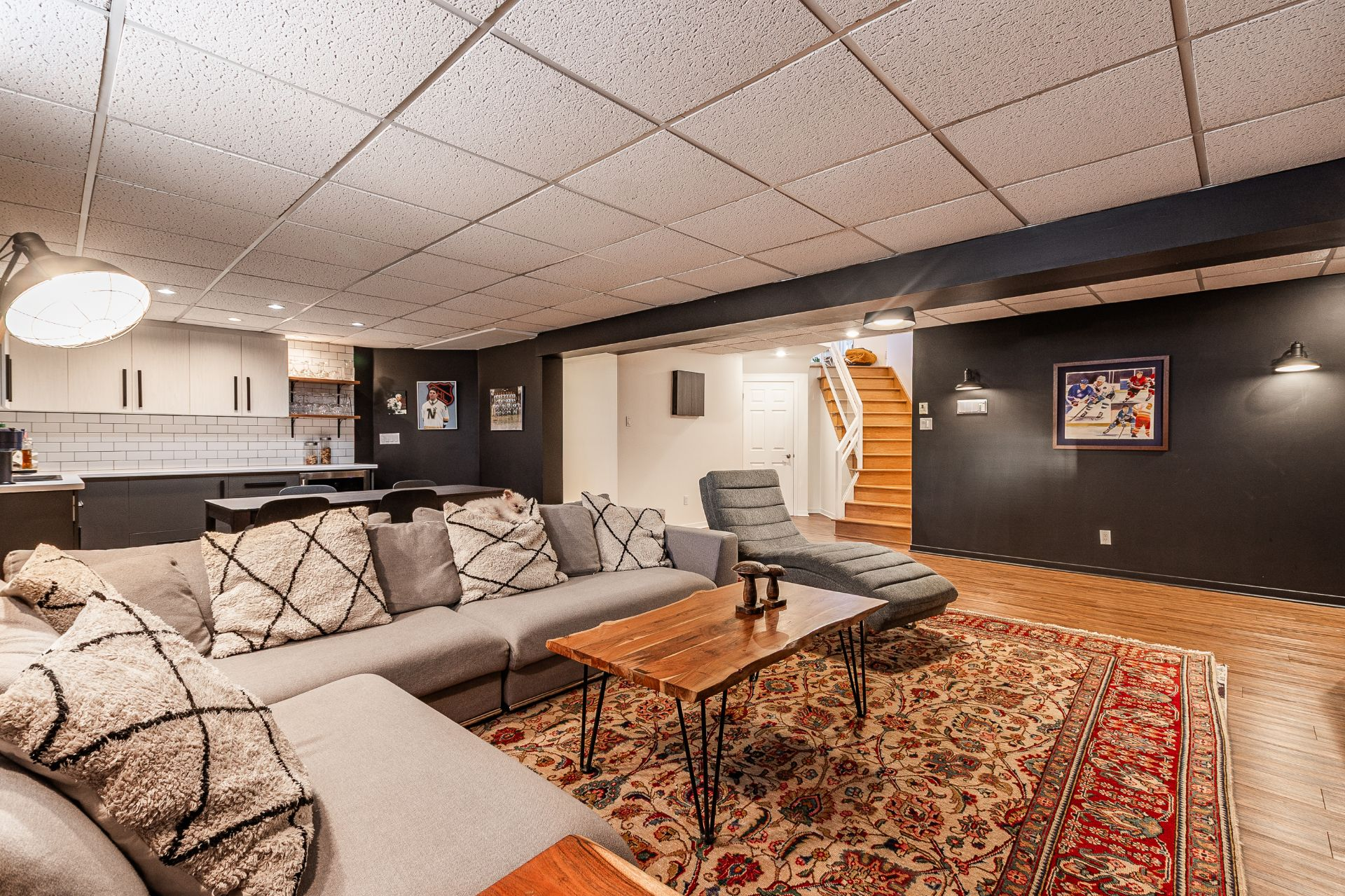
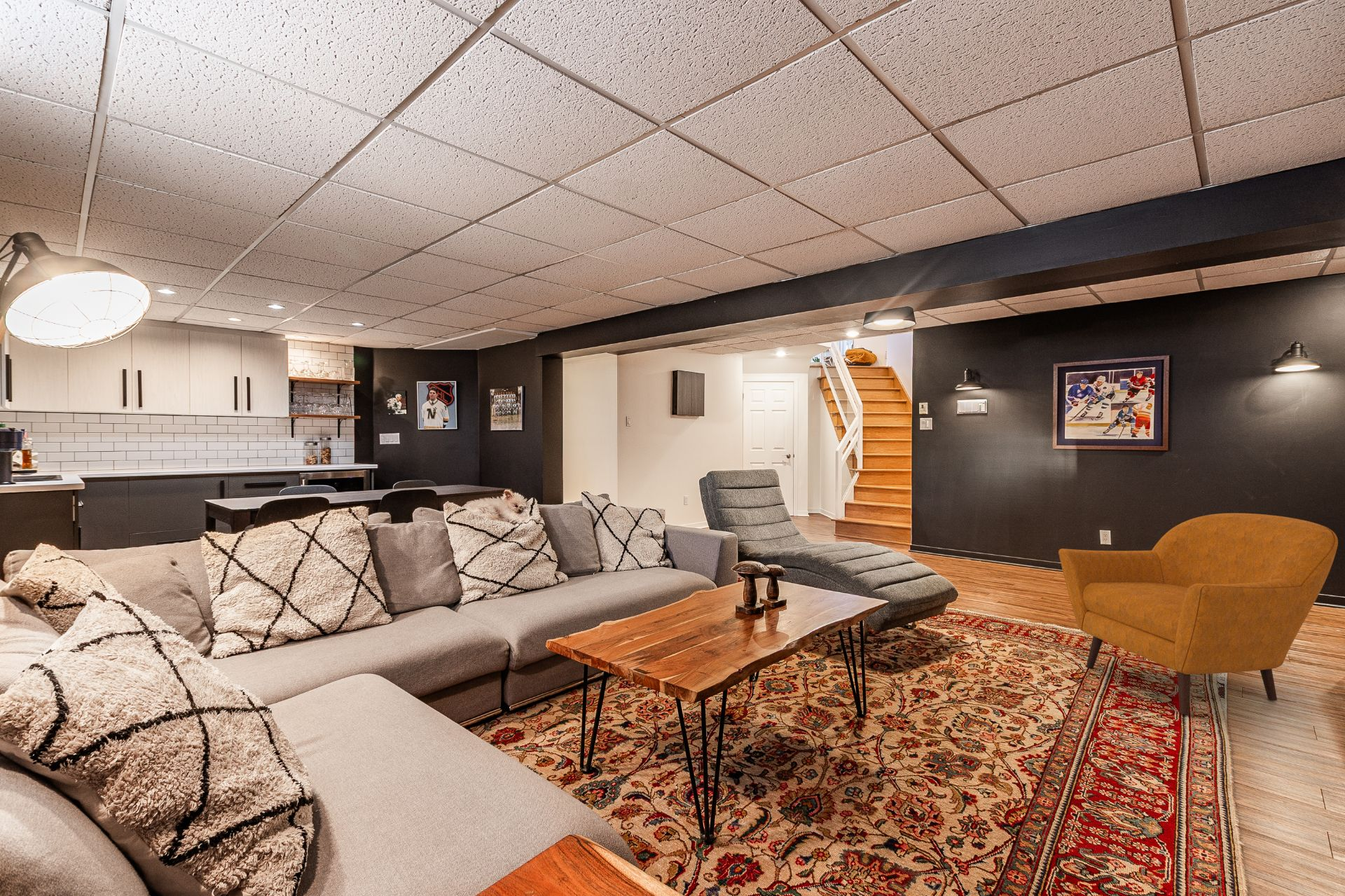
+ armchair [1058,513,1339,715]
